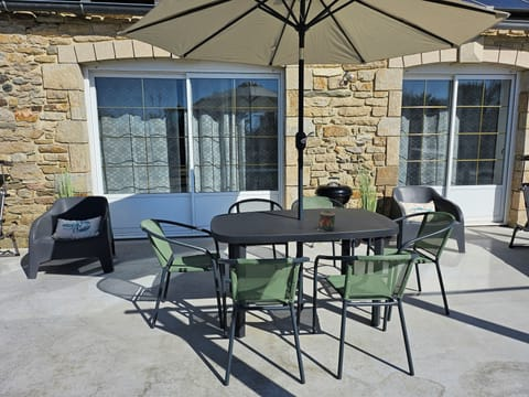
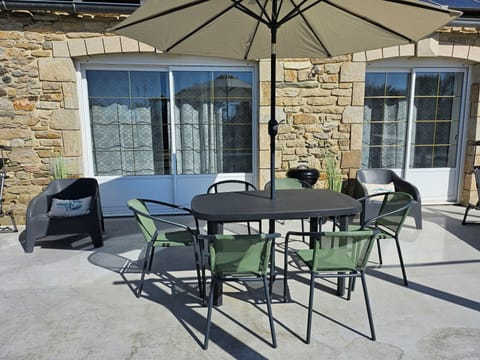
- candle [316,210,336,233]
